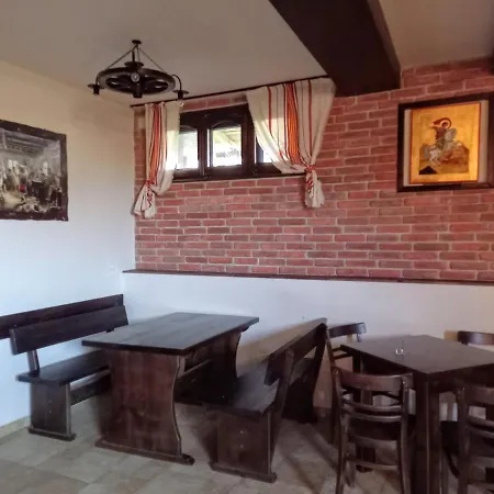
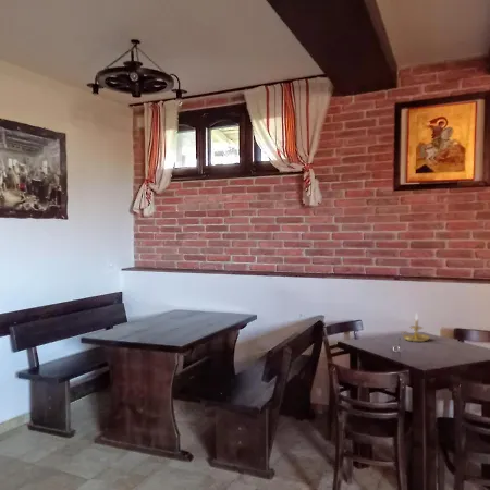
+ candle holder [399,311,431,343]
